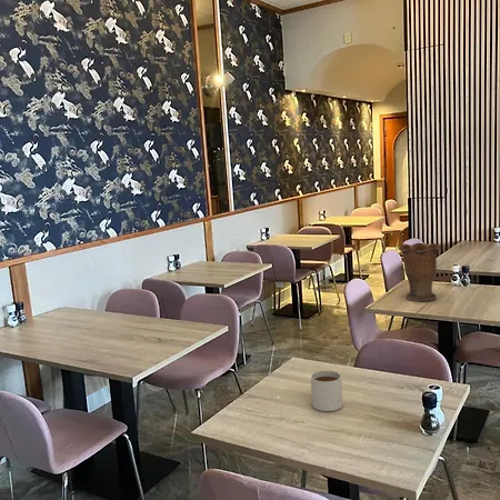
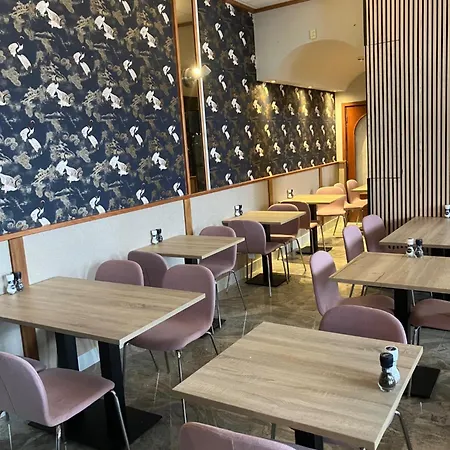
- vase [397,242,442,302]
- mug [310,369,343,412]
